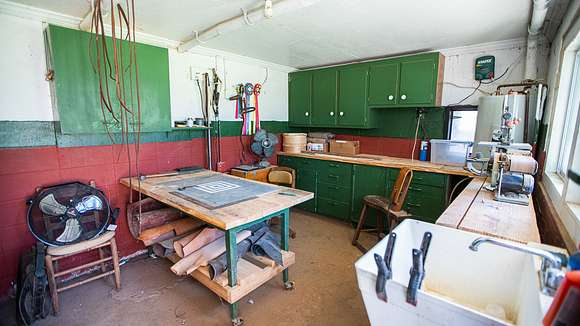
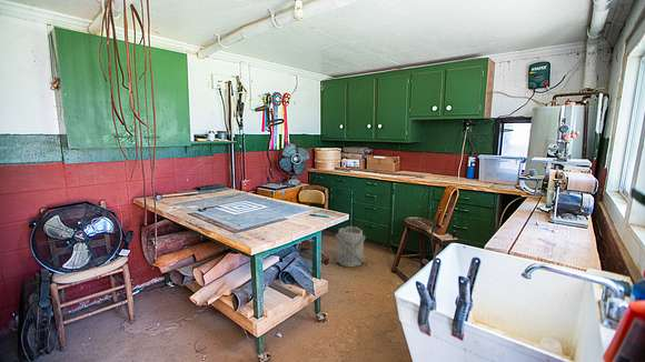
+ bucket [335,225,366,268]
